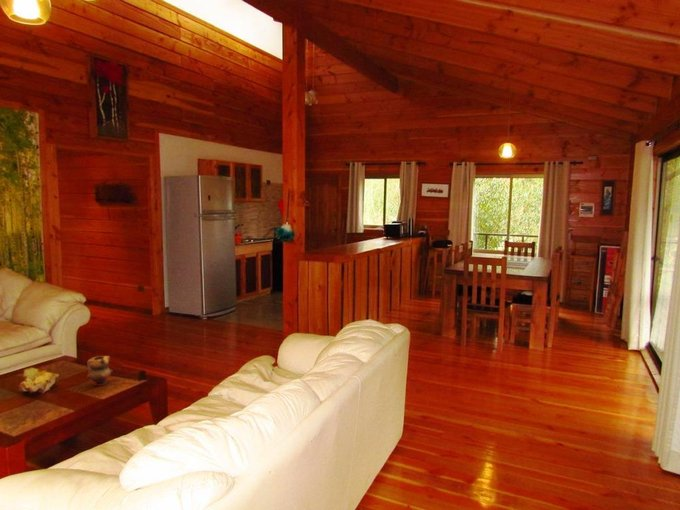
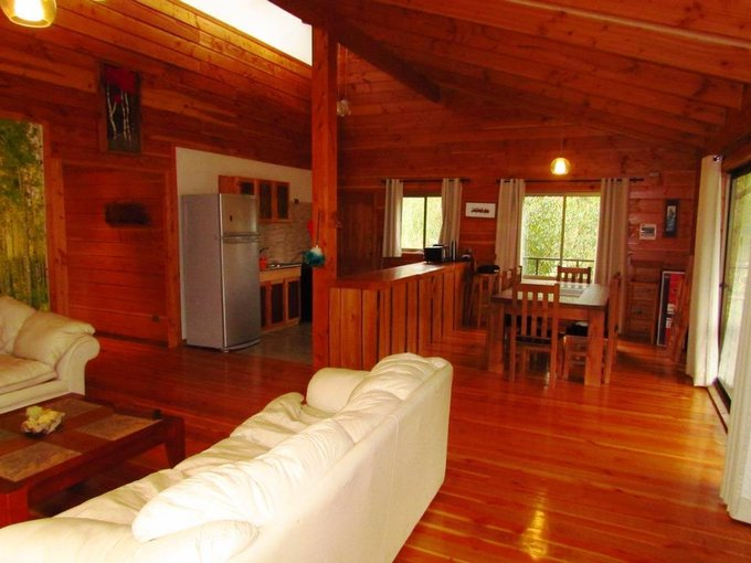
- teapot [86,355,113,387]
